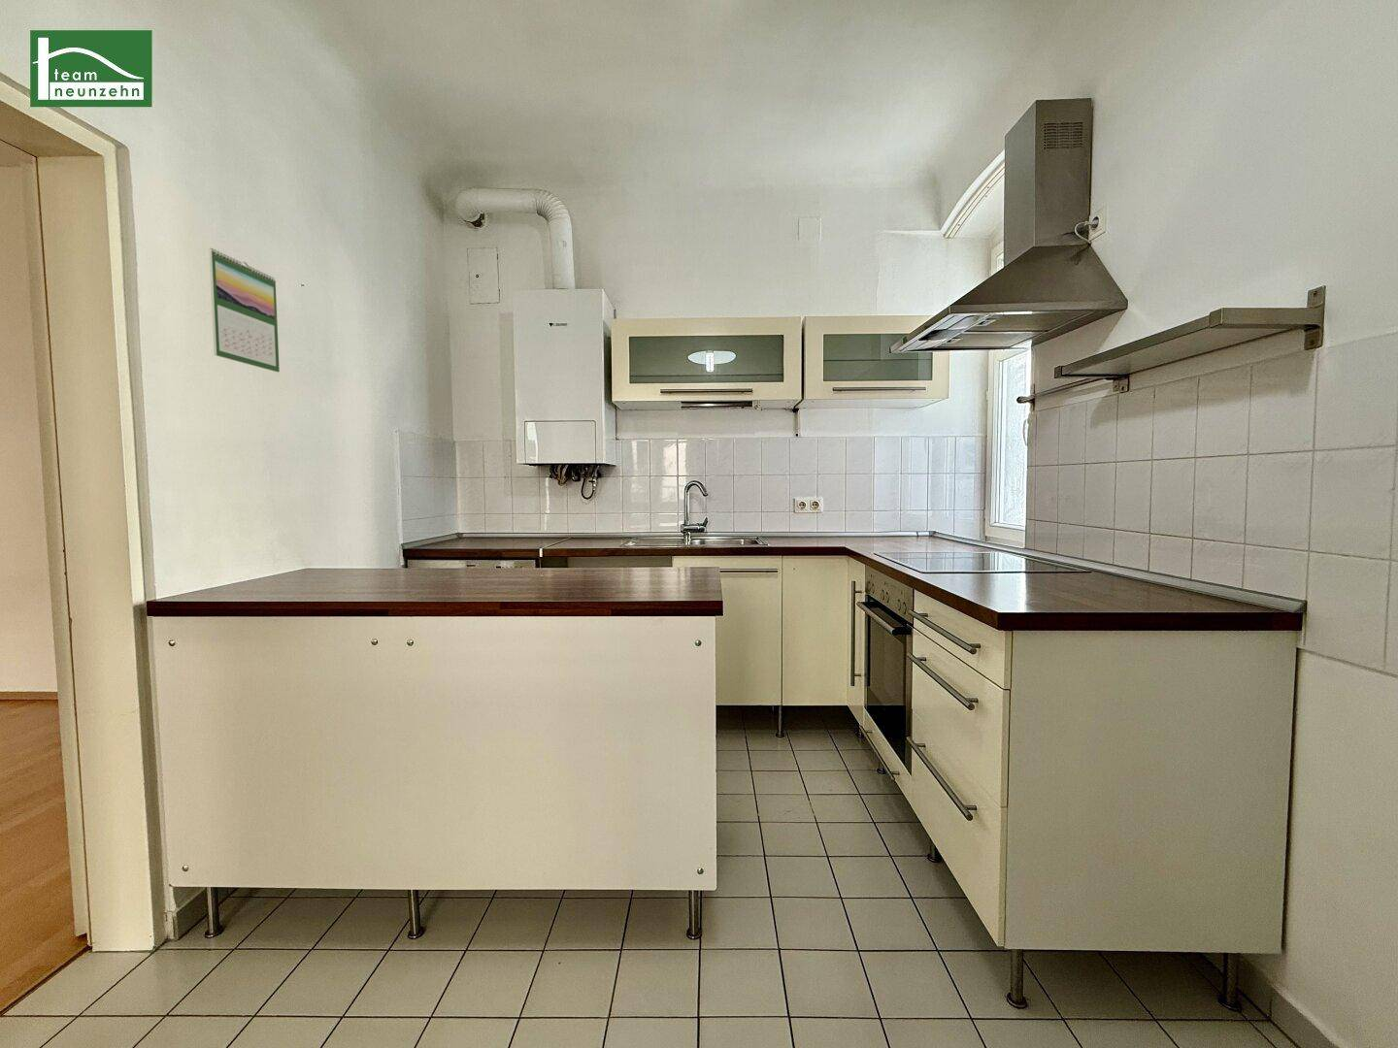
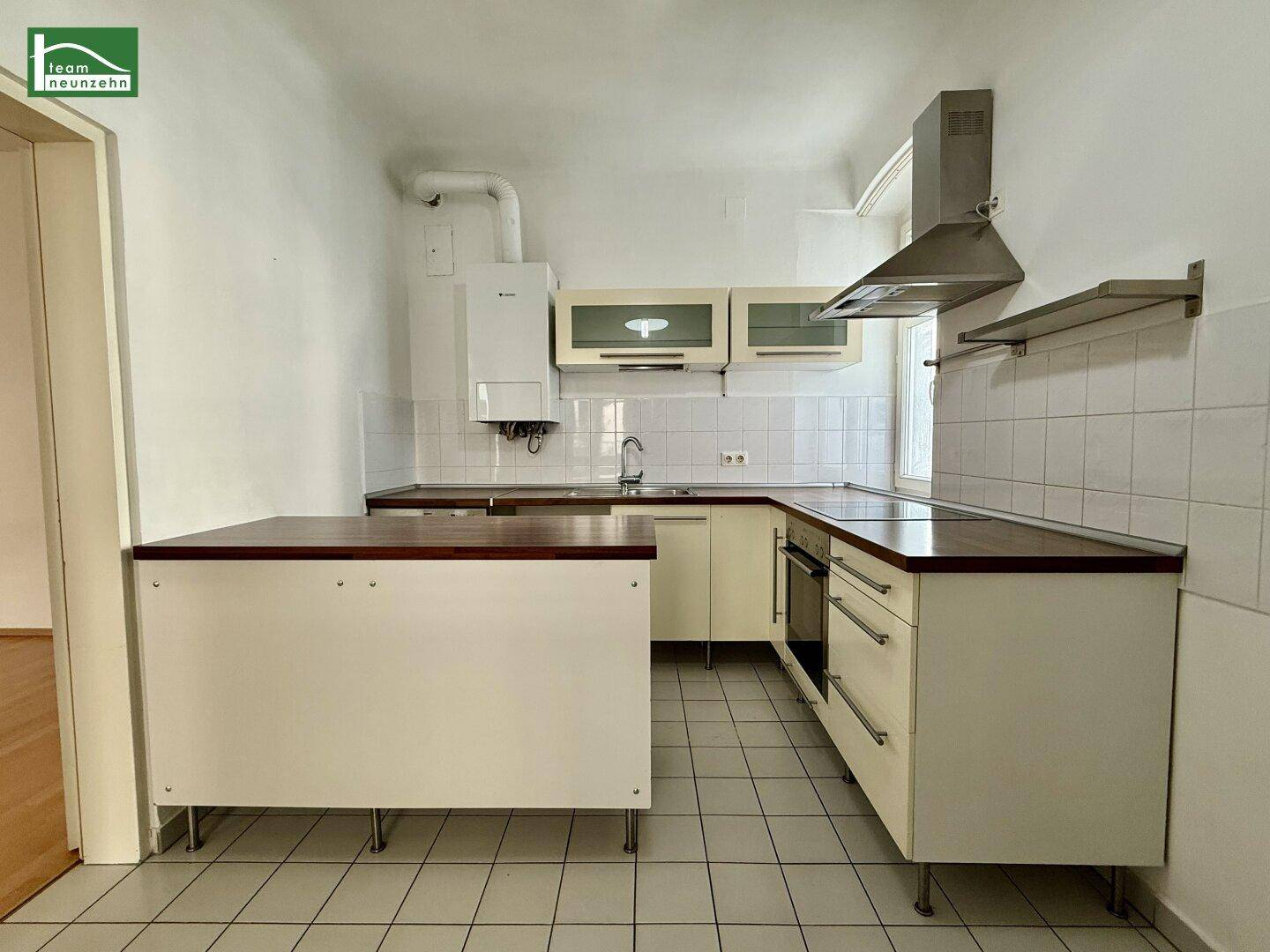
- calendar [208,247,281,372]
